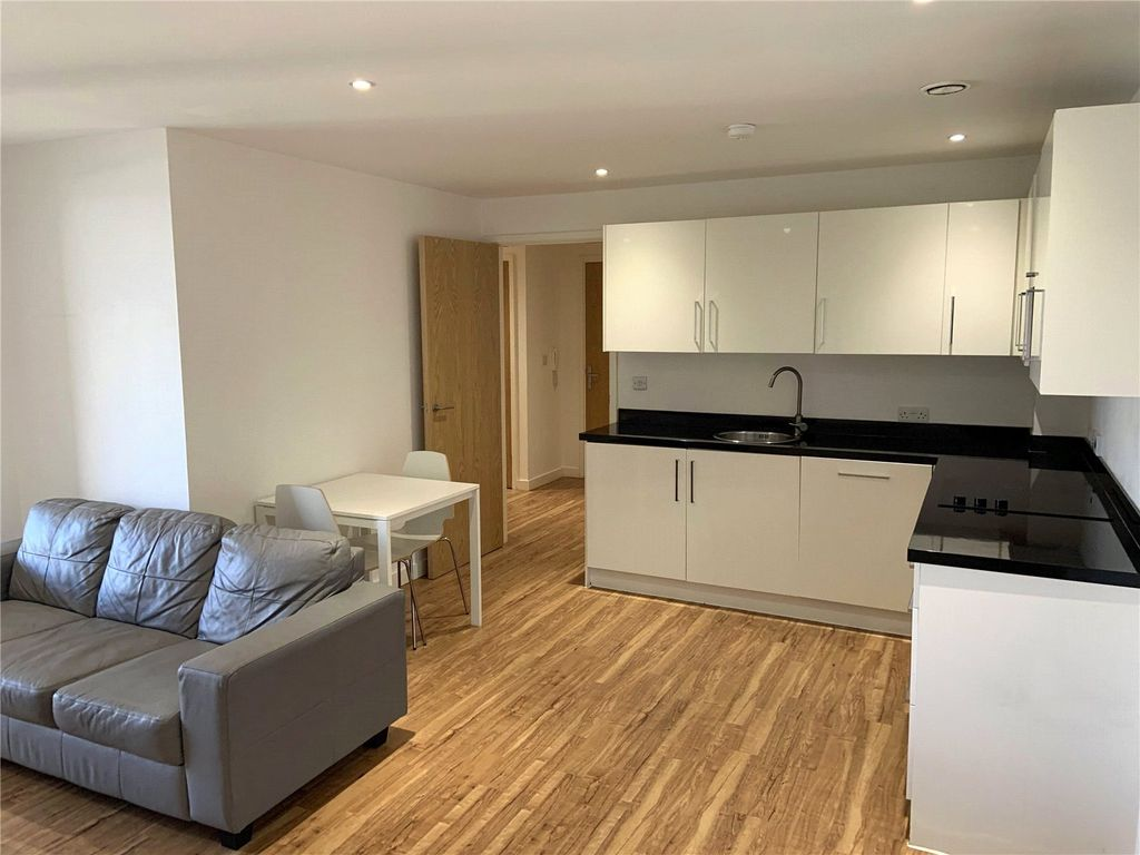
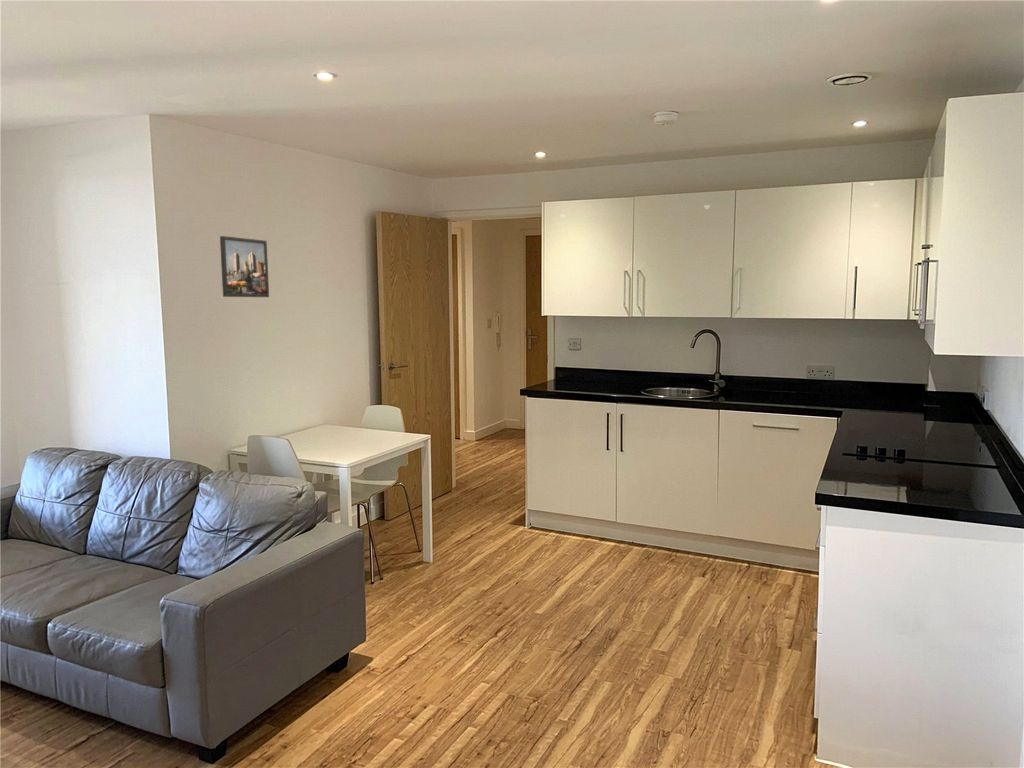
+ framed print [219,235,270,298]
